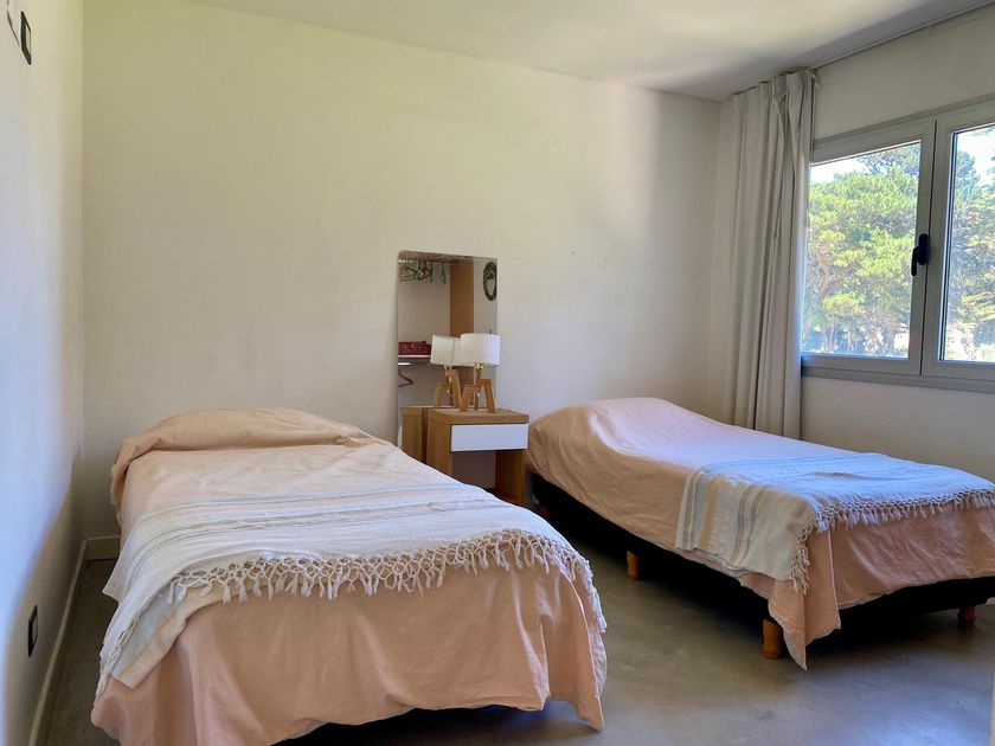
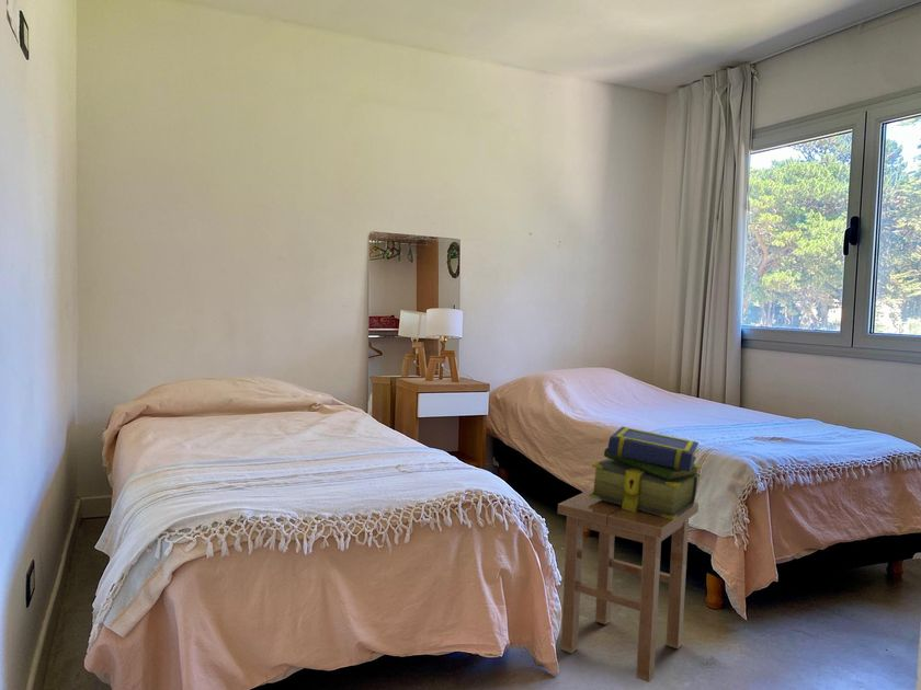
+ stack of books [589,425,703,520]
+ stool [557,487,700,683]
